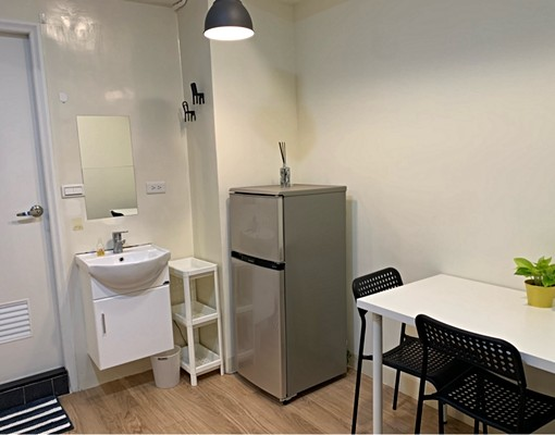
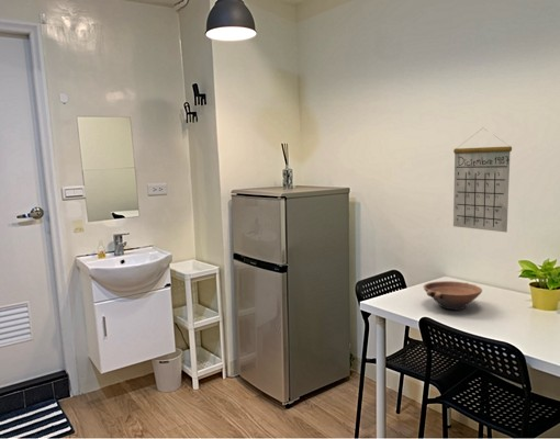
+ calendar [452,127,513,233]
+ bowl [423,280,483,312]
